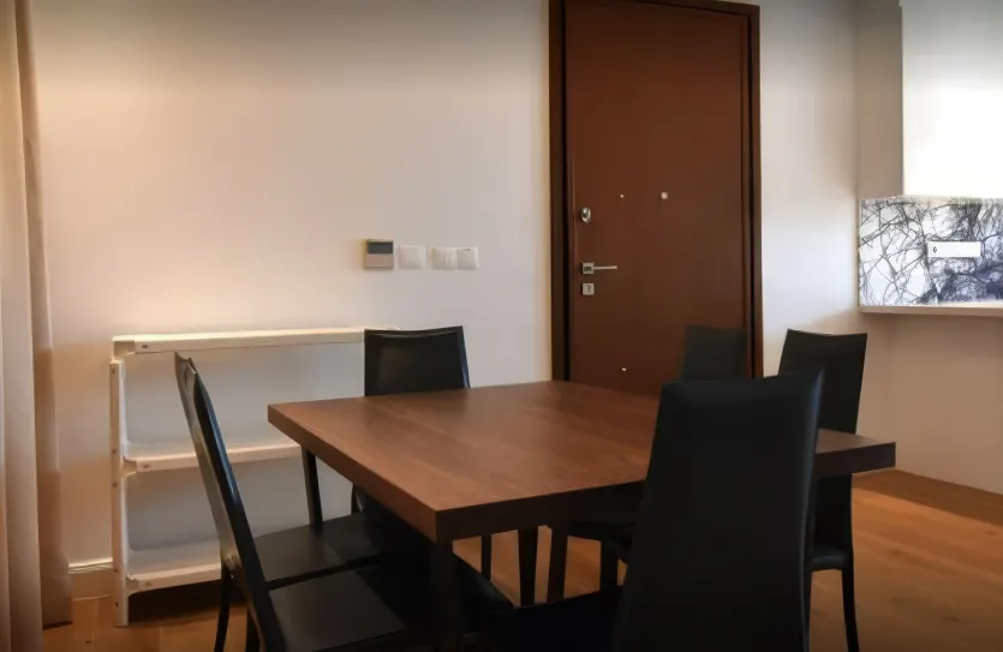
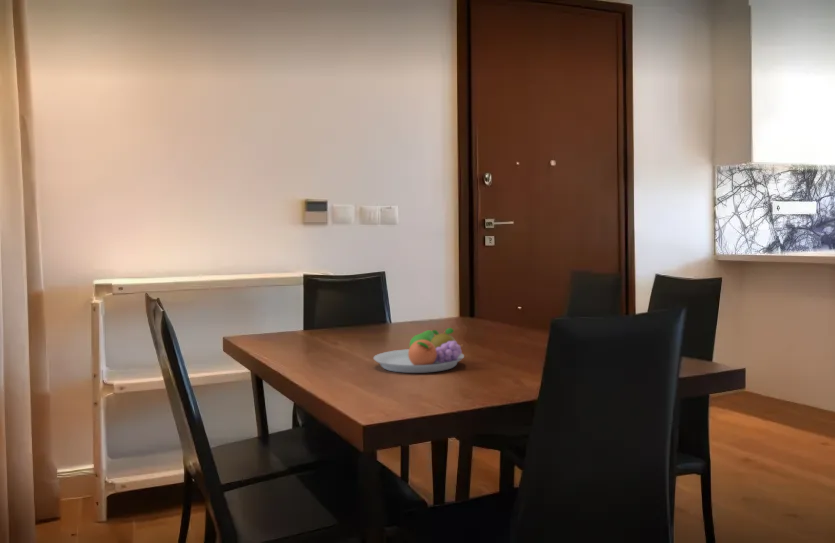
+ fruit bowl [372,327,465,374]
